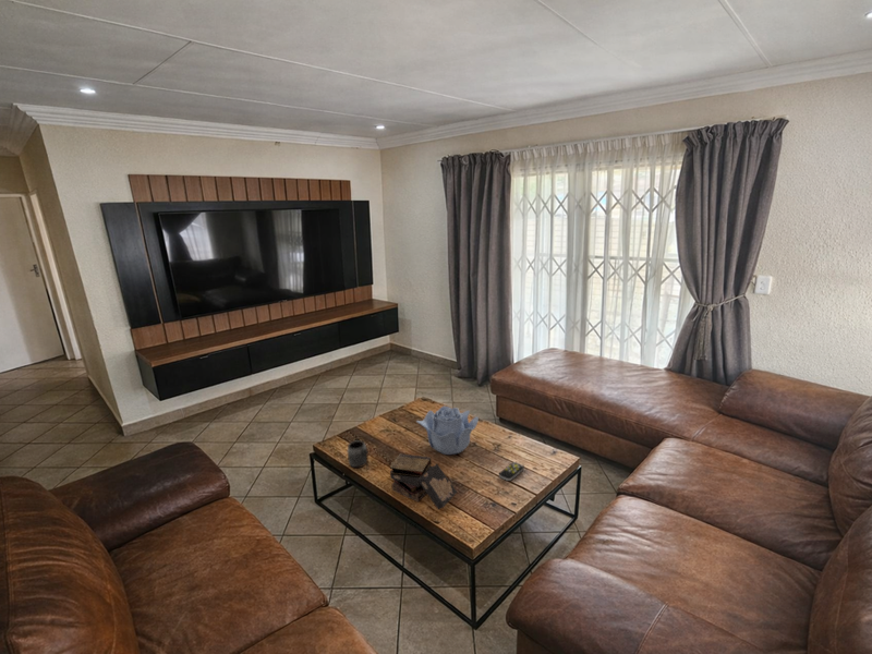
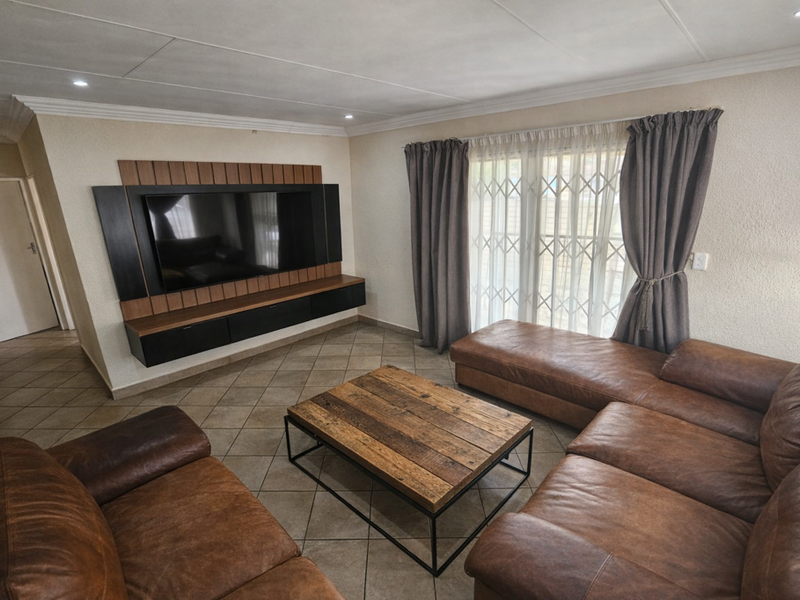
- book [389,452,458,511]
- remote control [498,461,525,482]
- mug [346,439,371,471]
- decorative bowl [415,405,480,456]
